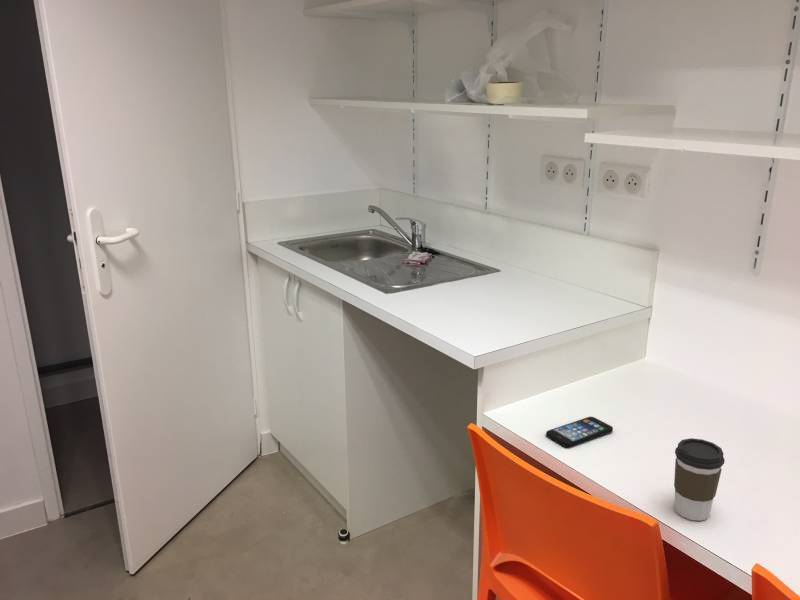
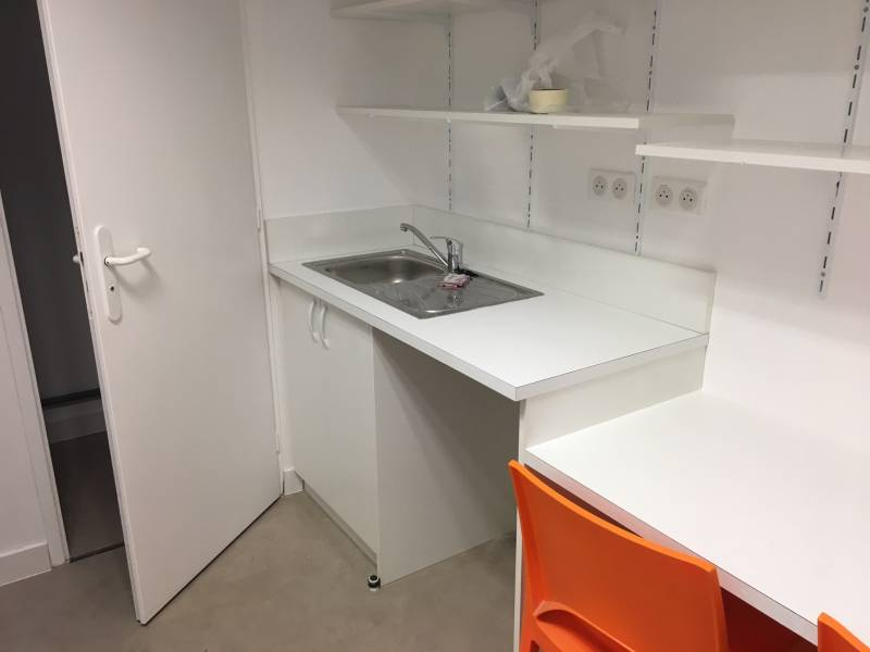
- coffee cup [673,437,726,522]
- smartphone [545,416,614,449]
